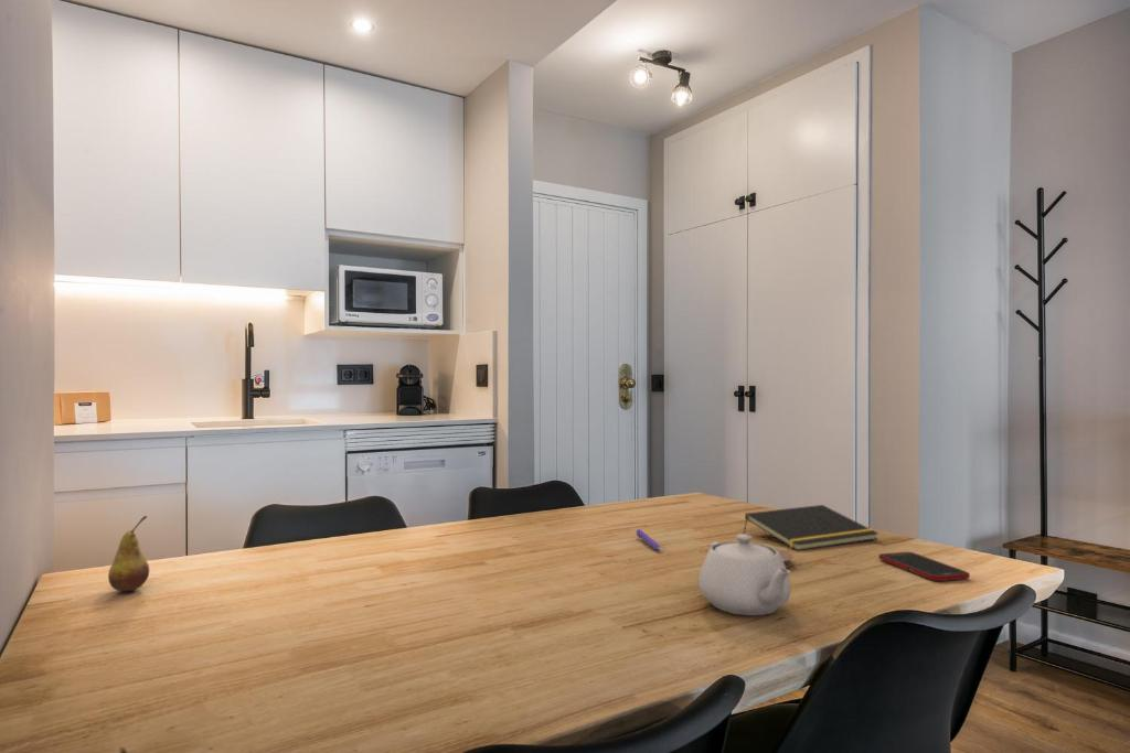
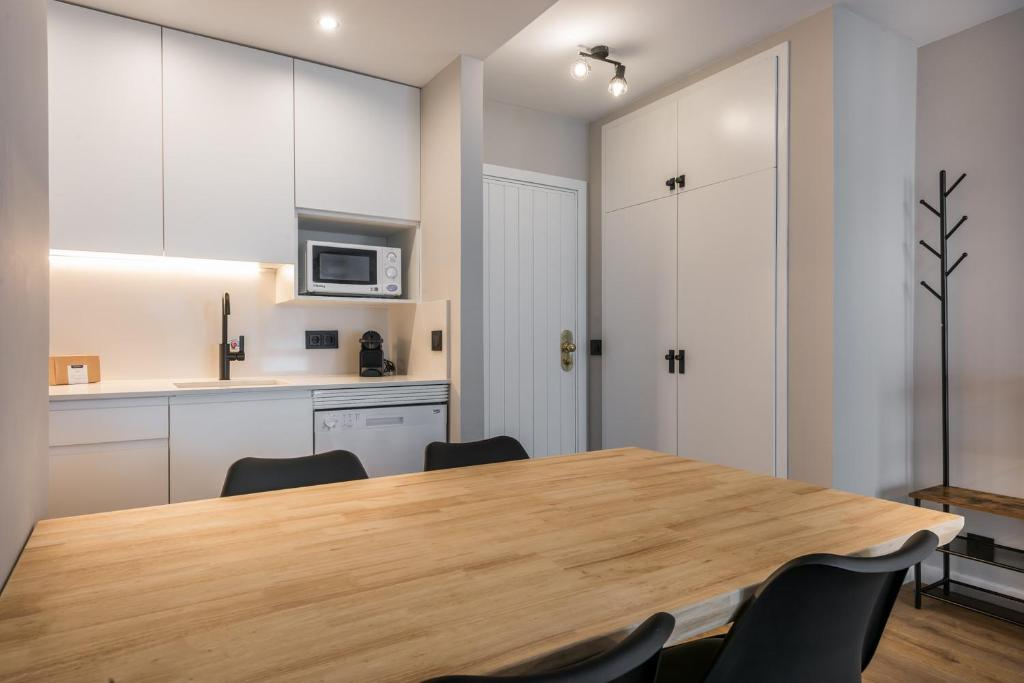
- coaster [774,548,795,569]
- teapot [697,534,792,616]
- fruit [107,515,150,592]
- cell phone [877,551,971,582]
- notepad [743,504,880,551]
- pen [636,528,662,551]
